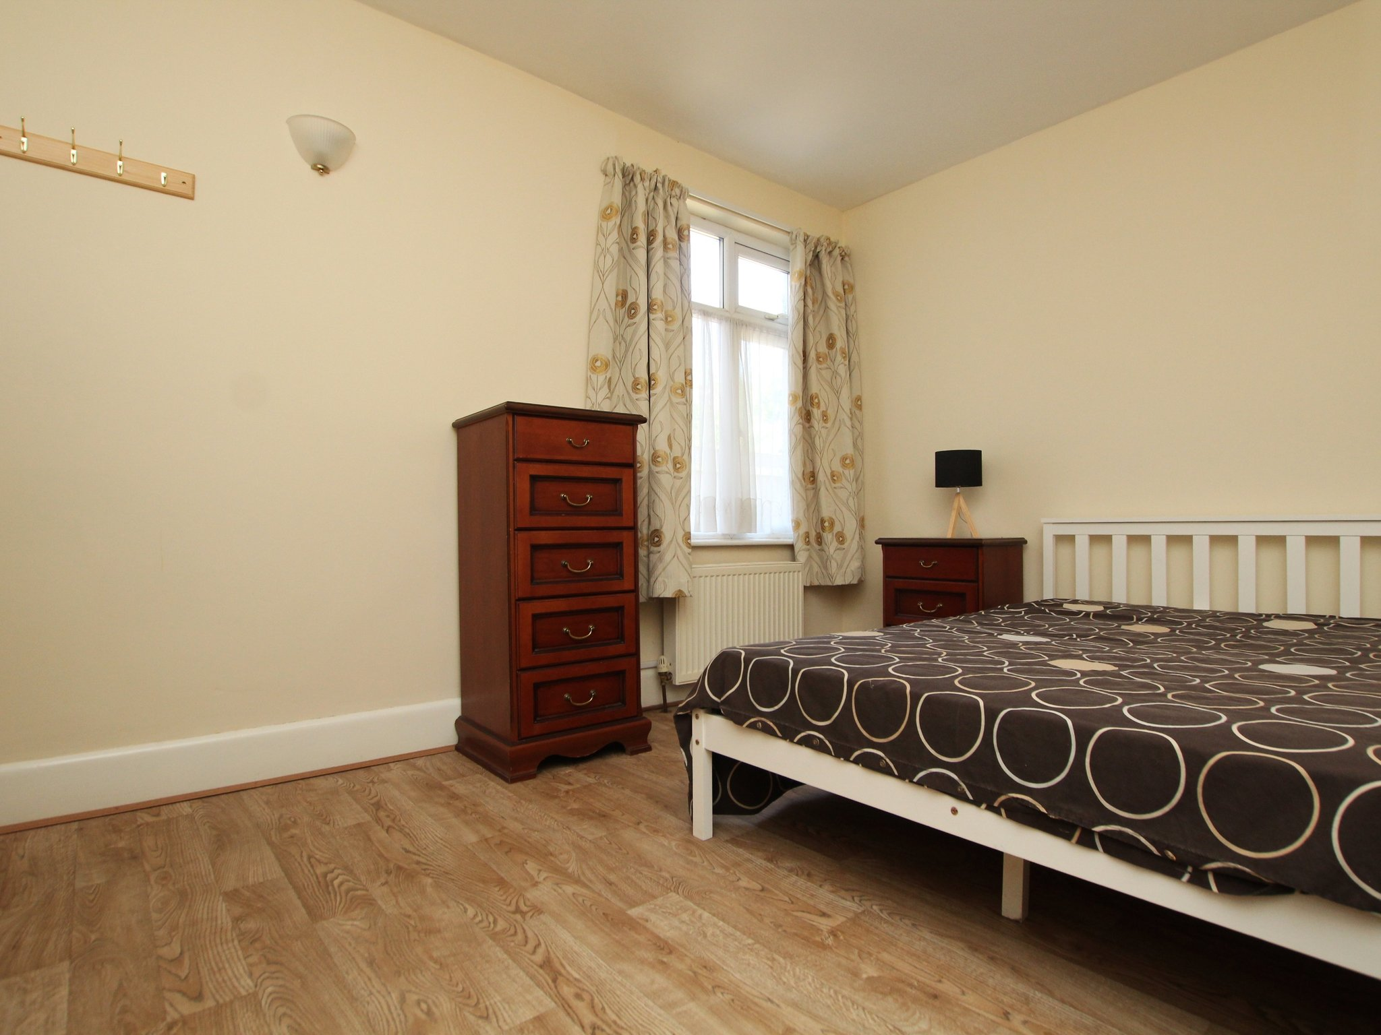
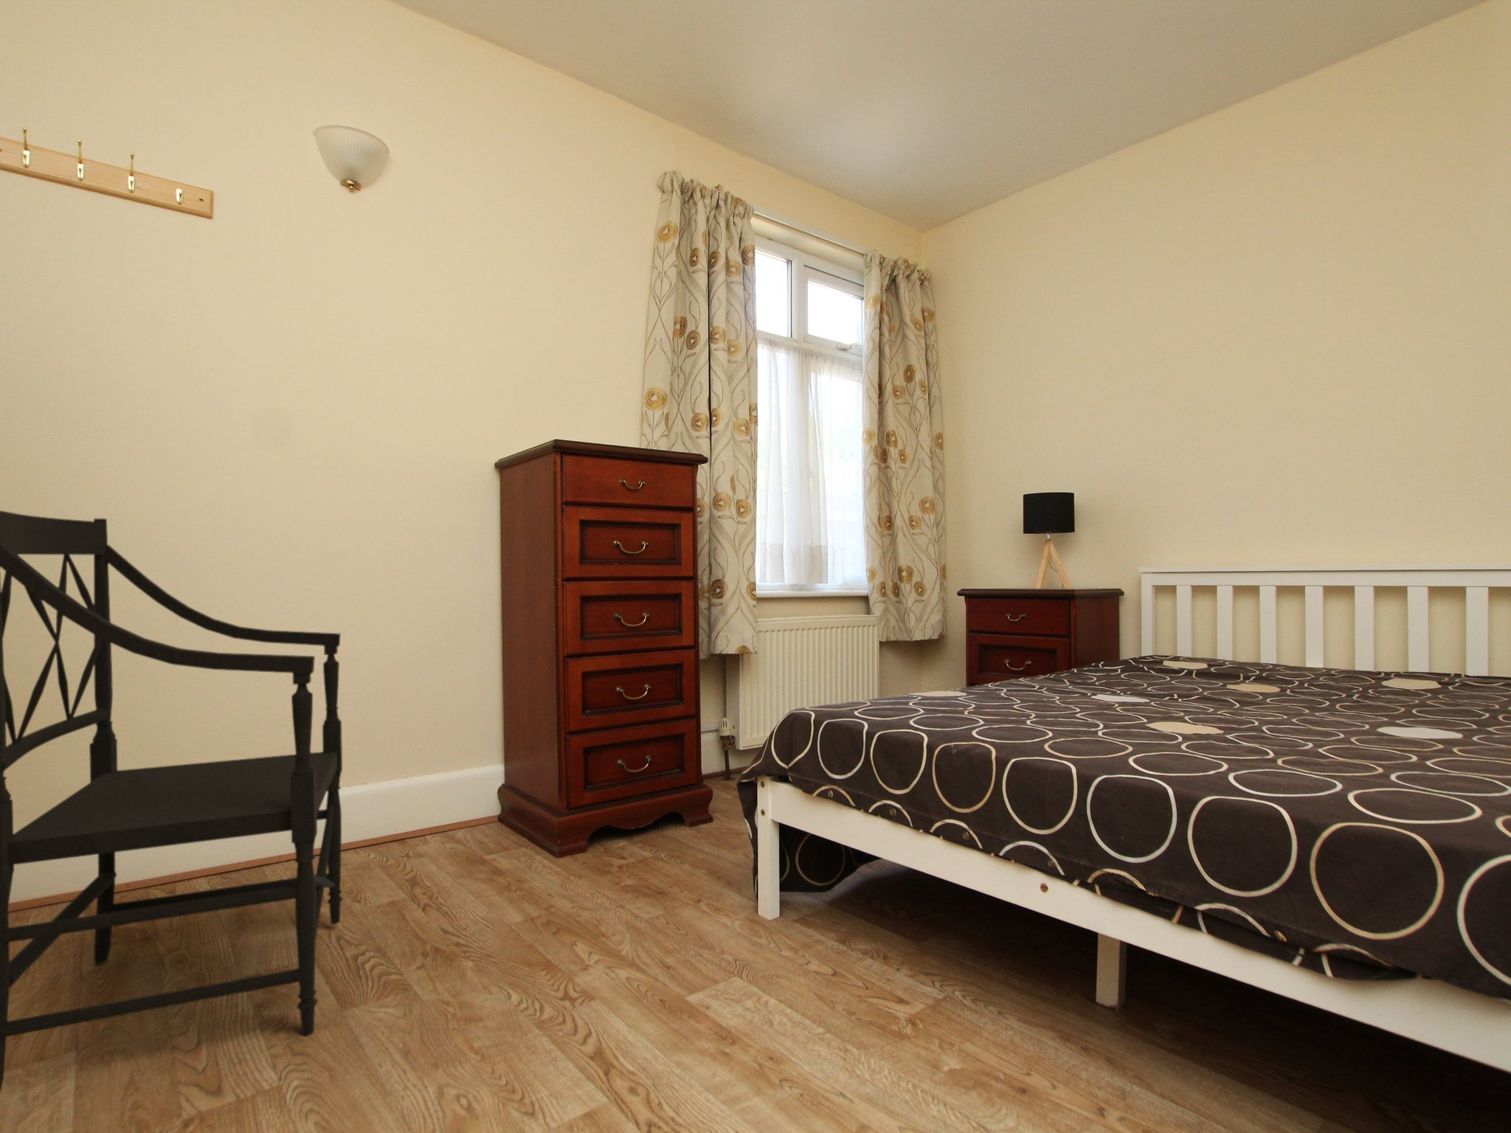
+ armchair [0,509,343,1093]
